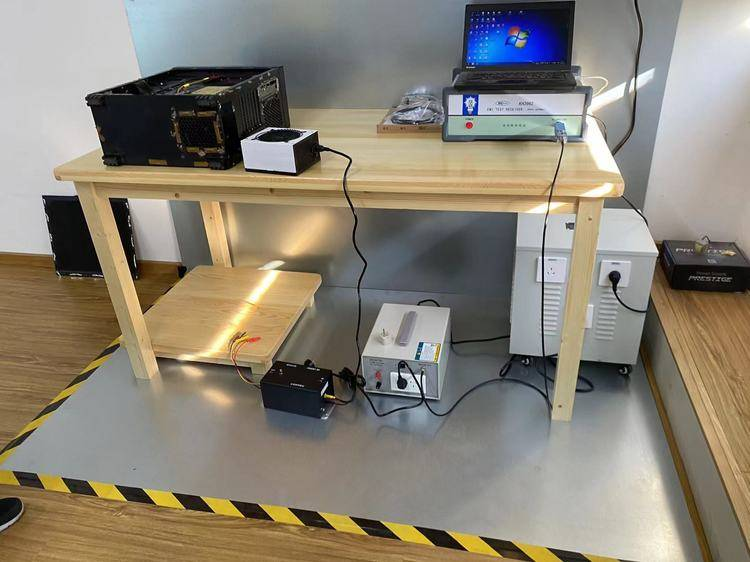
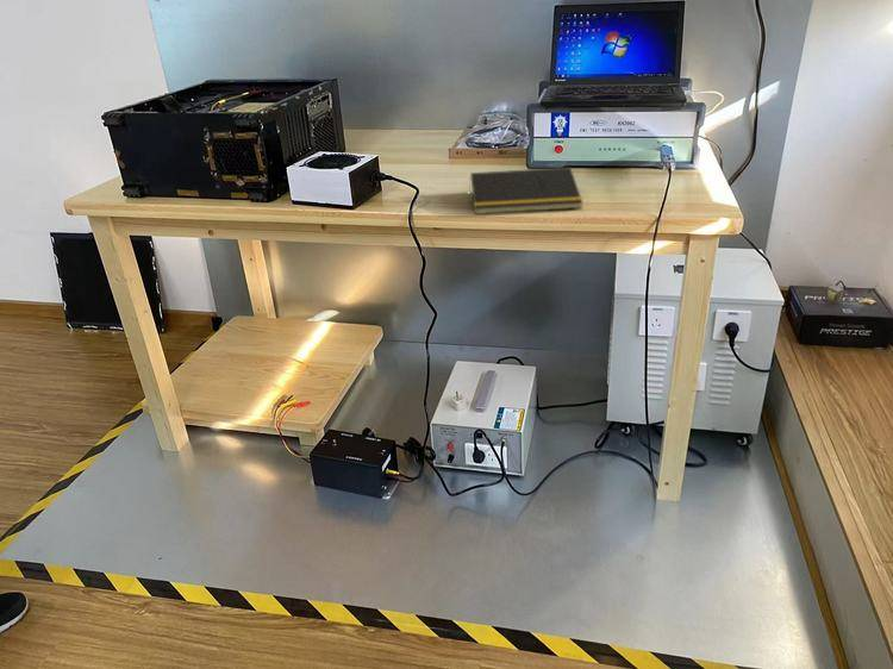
+ notepad [468,167,583,215]
